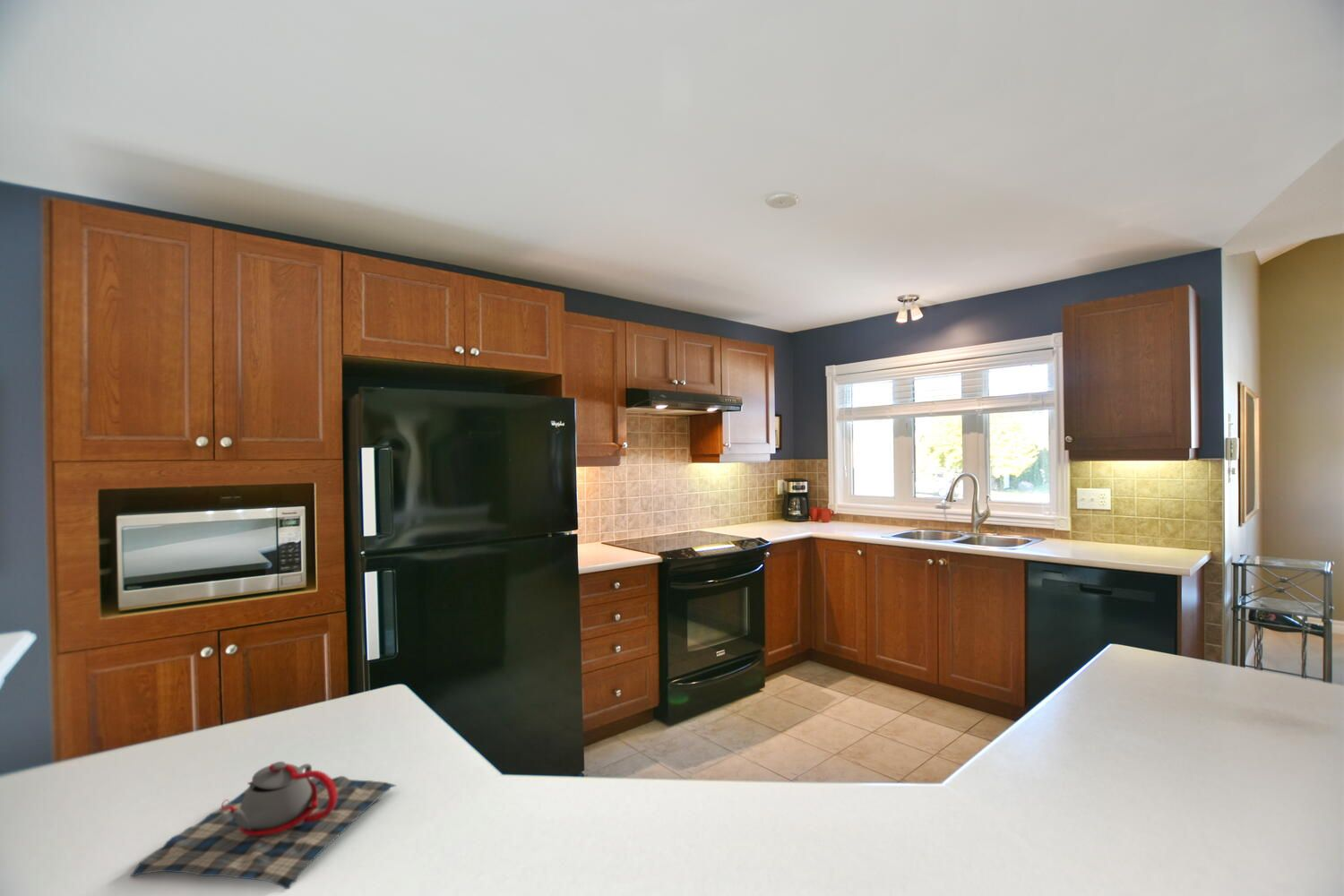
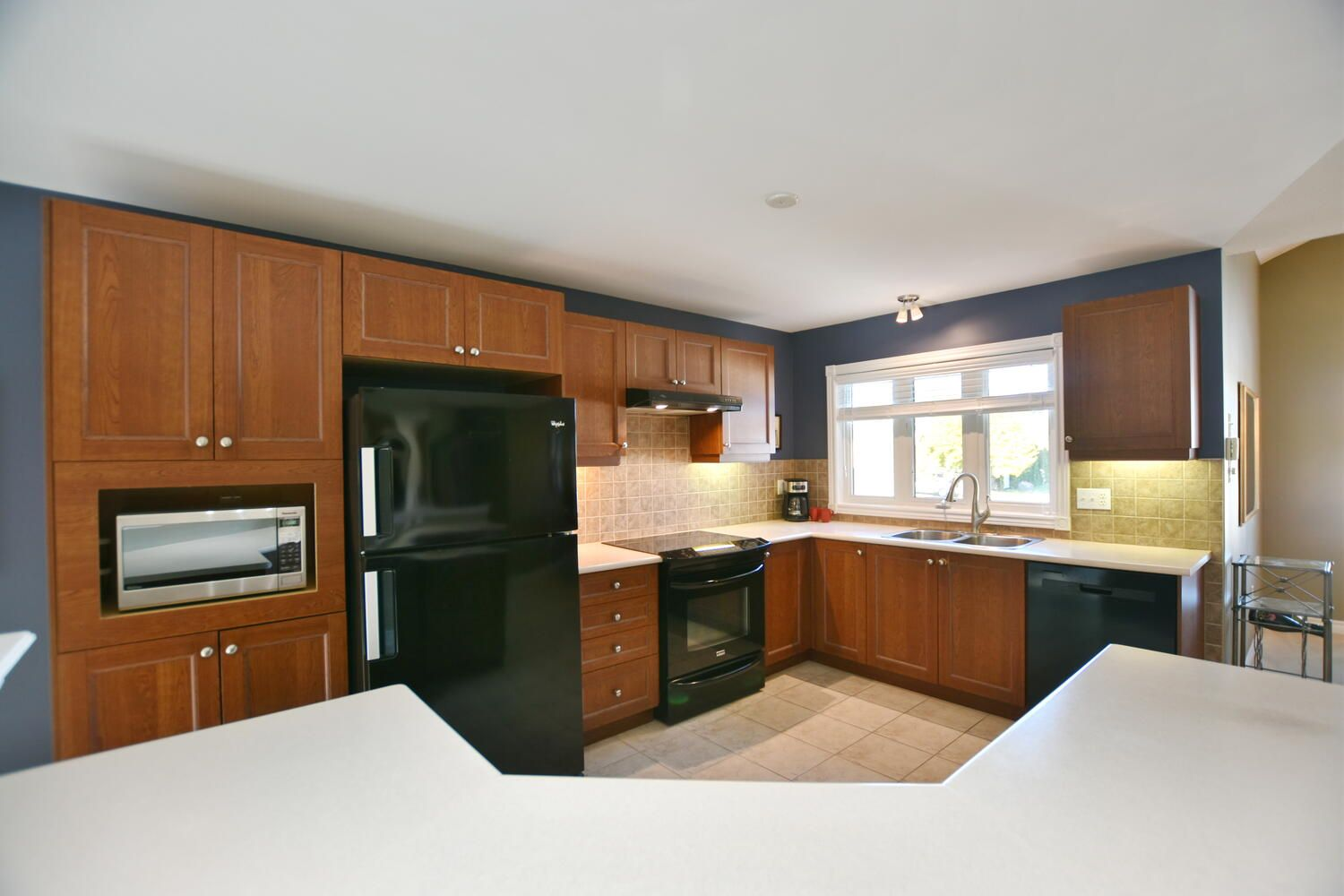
- teapot [129,761,397,890]
